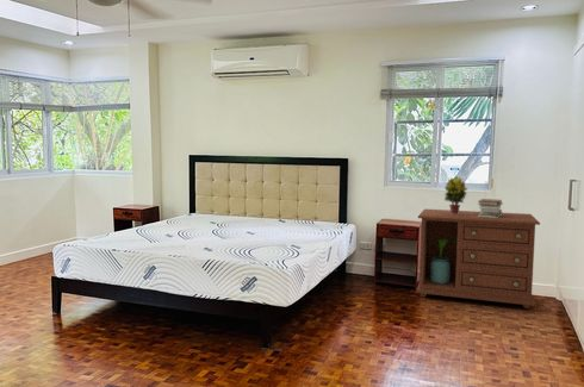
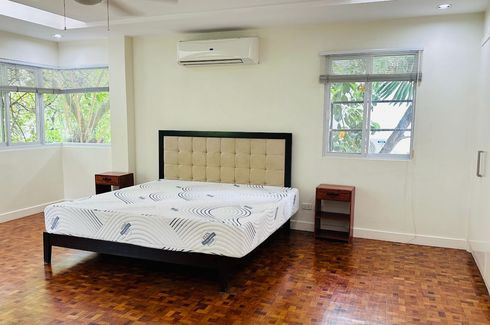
- book stack [477,198,504,218]
- potted plant [443,176,468,214]
- dresser [415,208,541,310]
